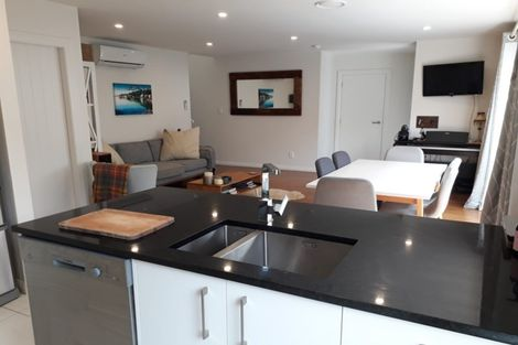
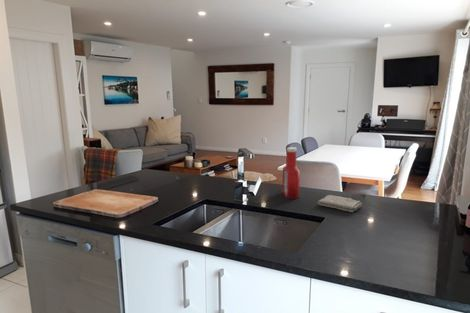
+ soap bottle [281,146,301,200]
+ washcloth [317,194,363,213]
